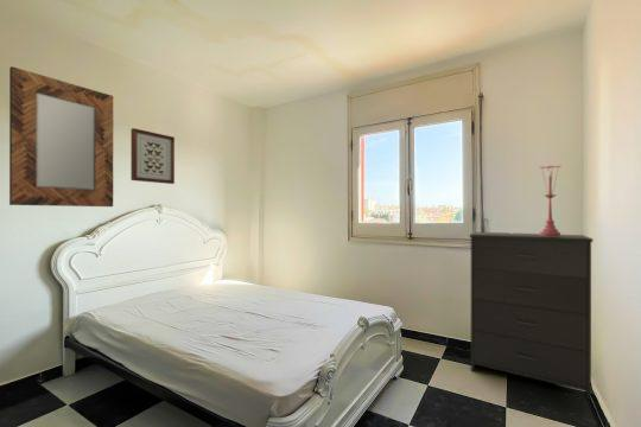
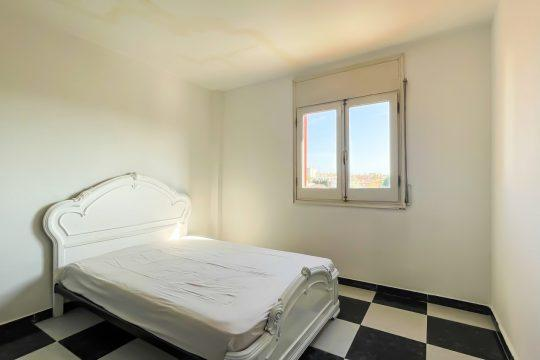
- dresser [469,231,594,400]
- wall art [129,127,176,185]
- table lamp [539,165,563,236]
- home mirror [8,65,114,208]
